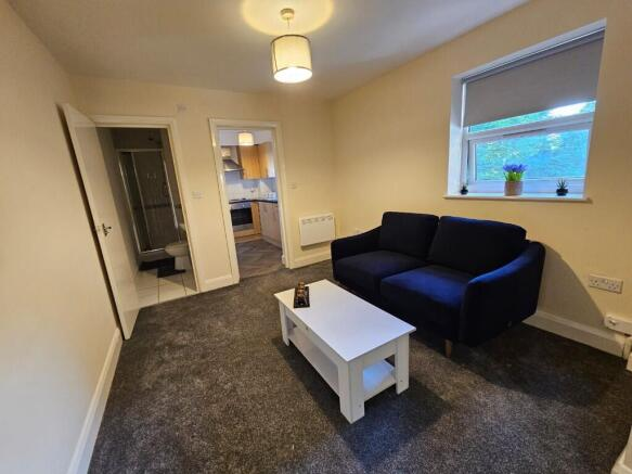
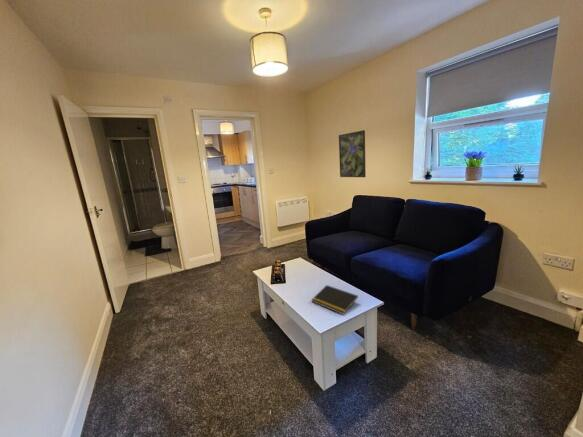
+ notepad [311,284,359,316]
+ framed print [338,129,367,178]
